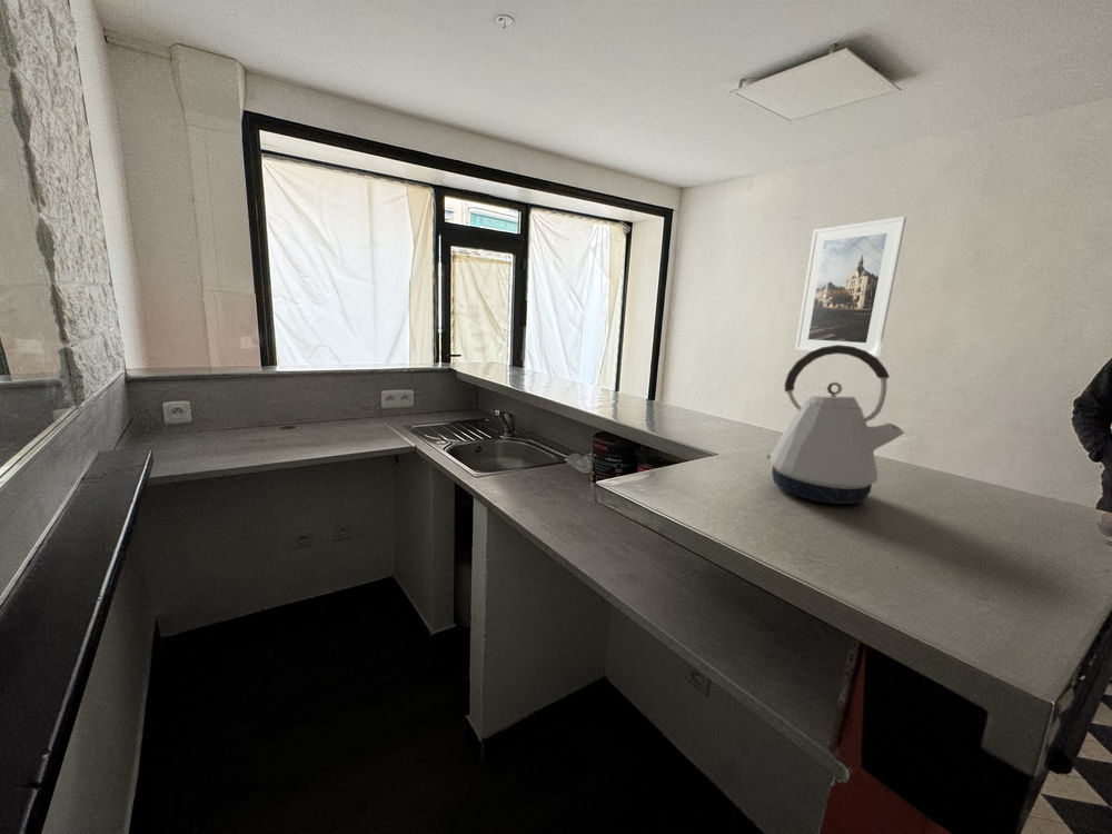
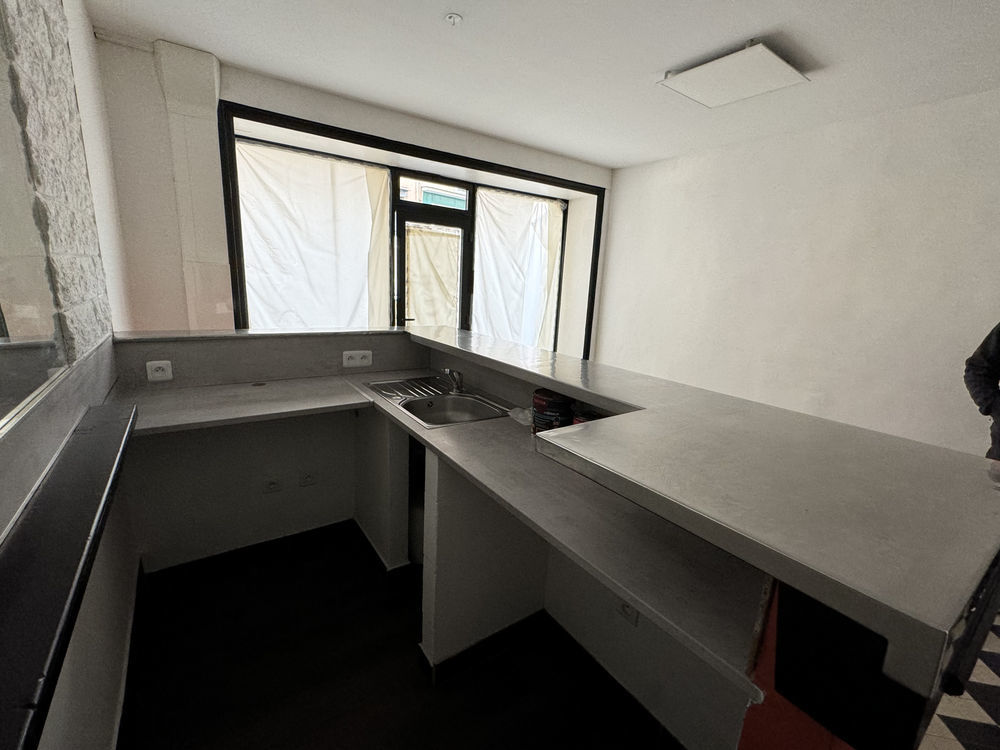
- kettle [765,345,905,505]
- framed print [794,216,907,358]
